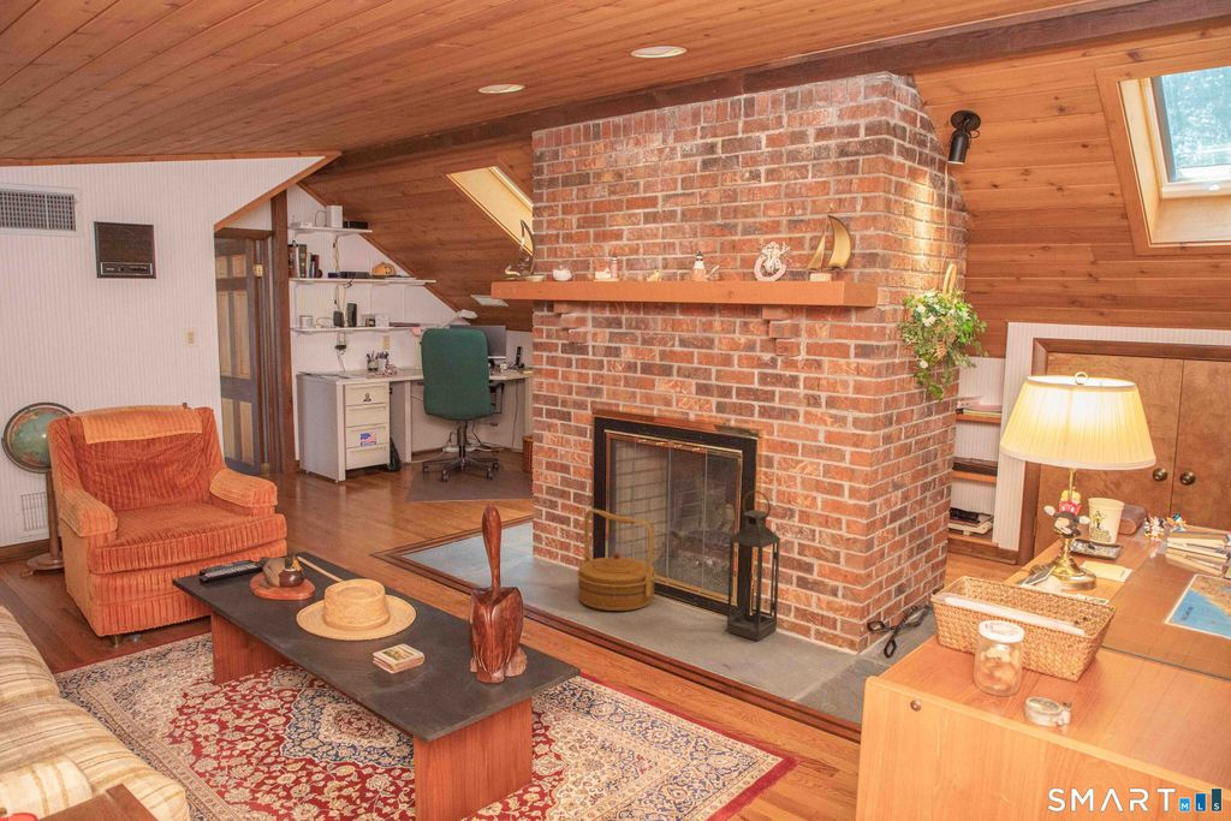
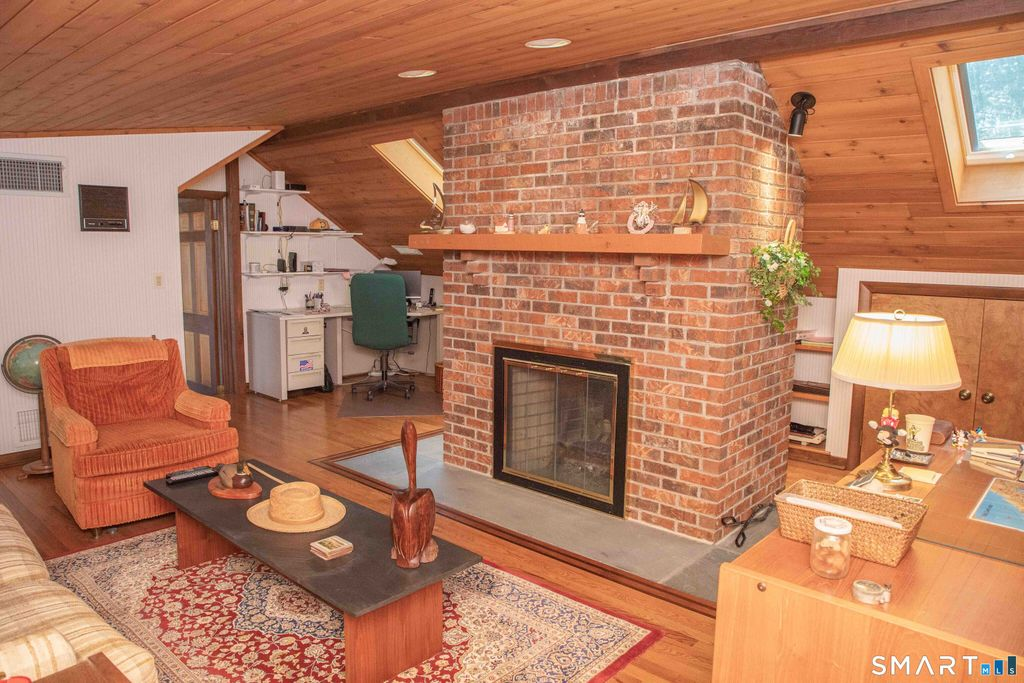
- lantern [726,489,781,642]
- woven basket [576,507,658,612]
